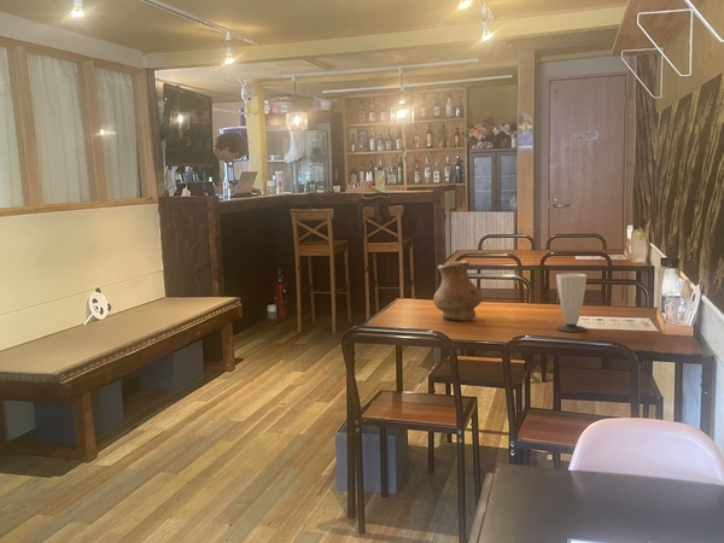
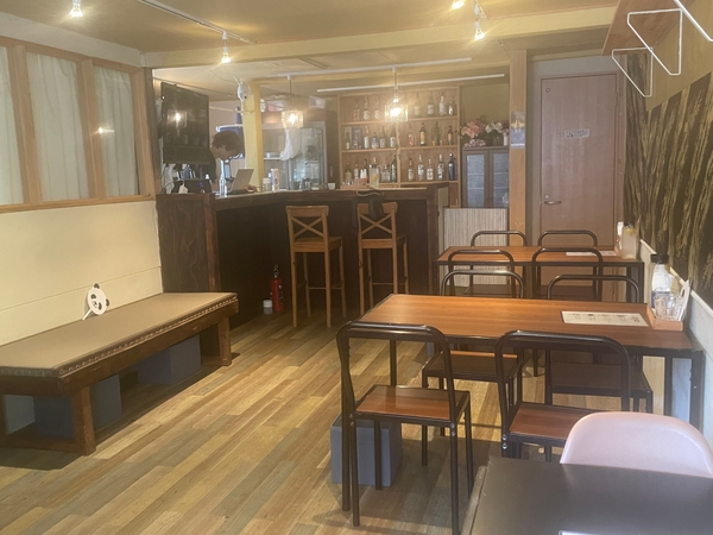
- cup [555,272,588,333]
- vase [432,259,483,322]
